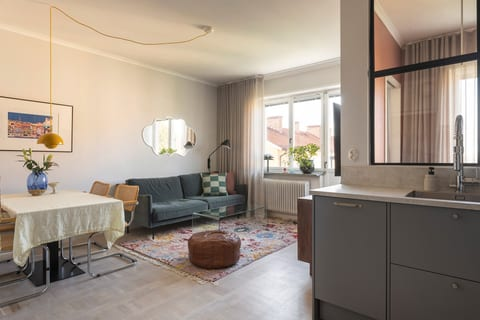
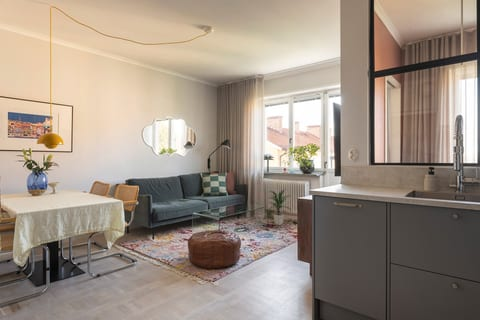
+ indoor plant [267,188,294,226]
